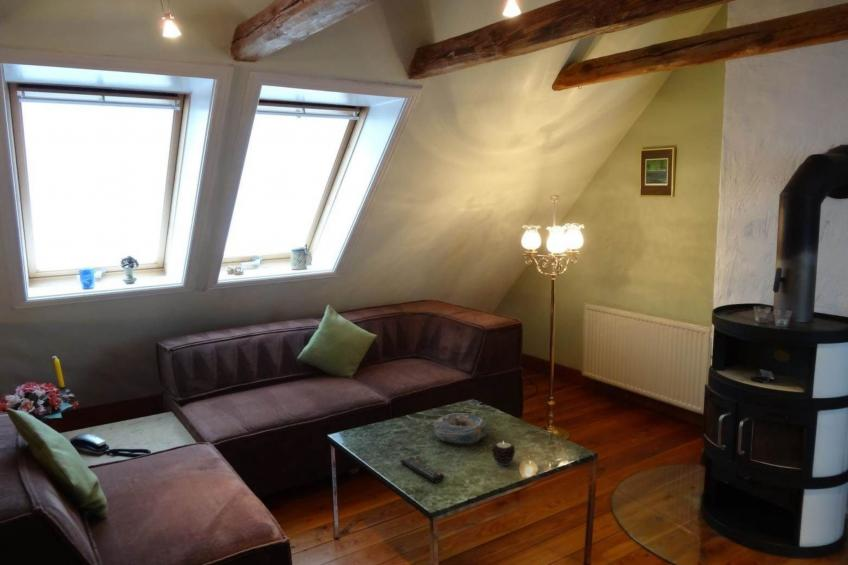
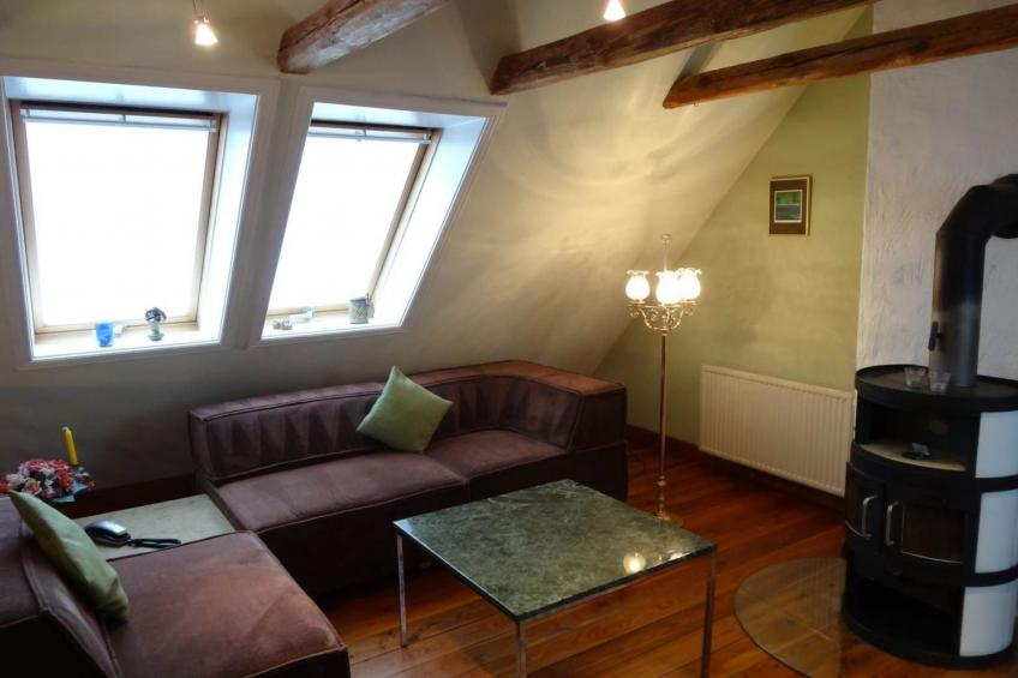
- decorative bowl [433,412,488,445]
- candle [491,441,516,466]
- remote control [399,456,445,484]
